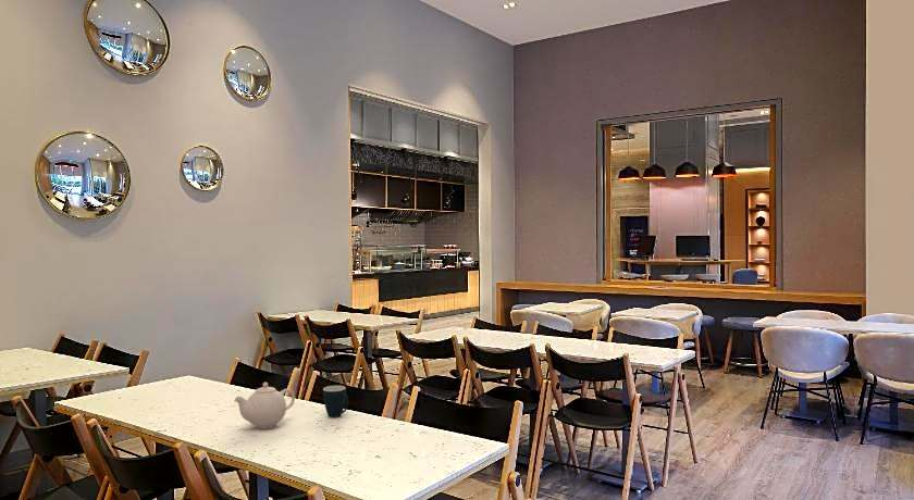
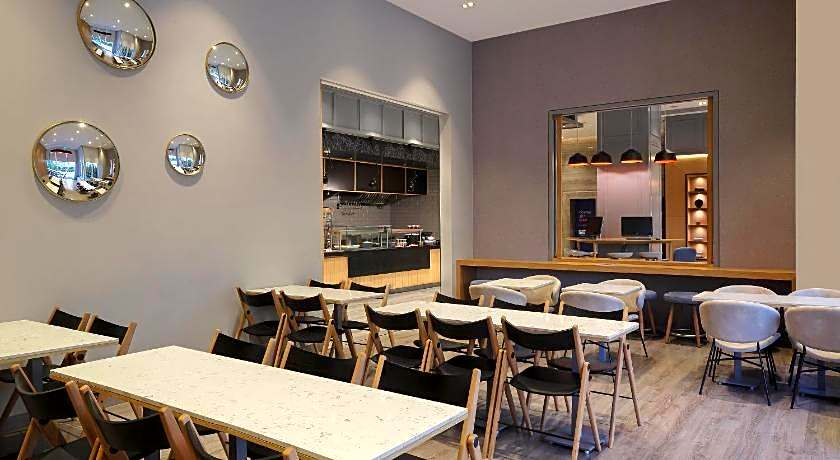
- mug [322,385,349,418]
- teapot [233,382,296,429]
